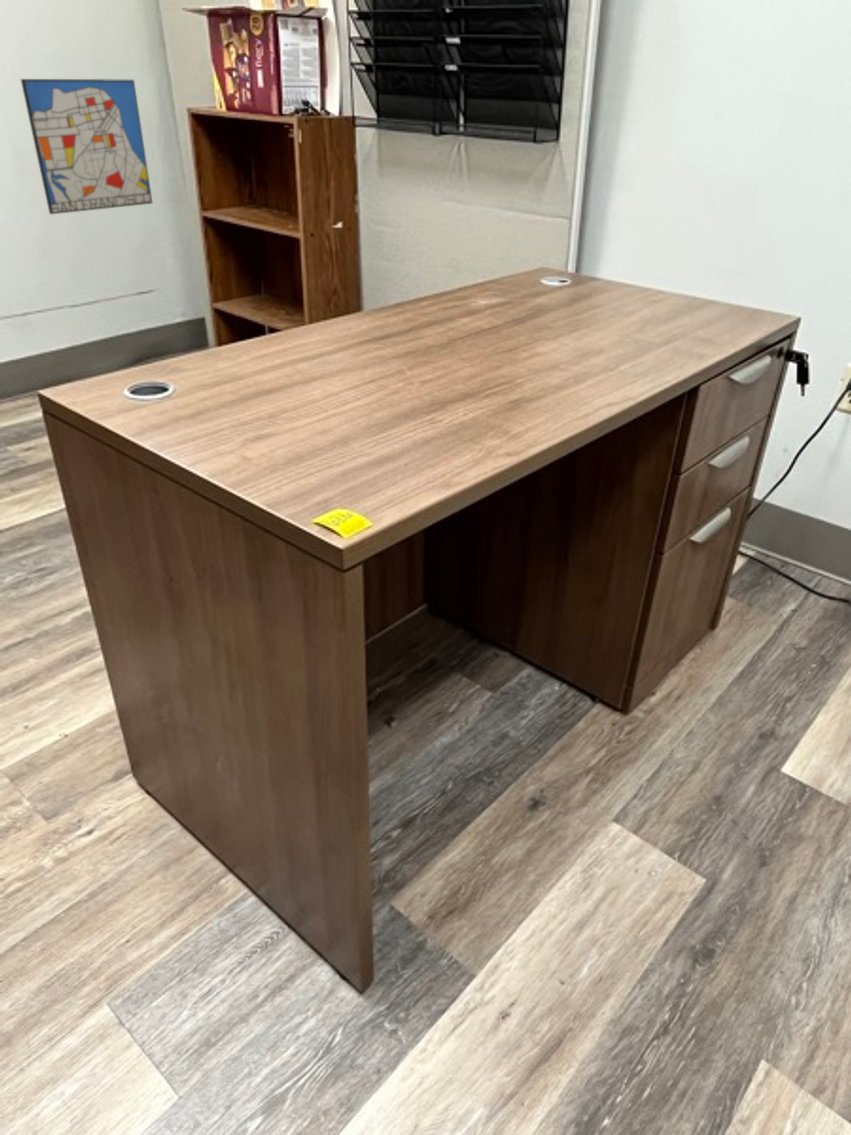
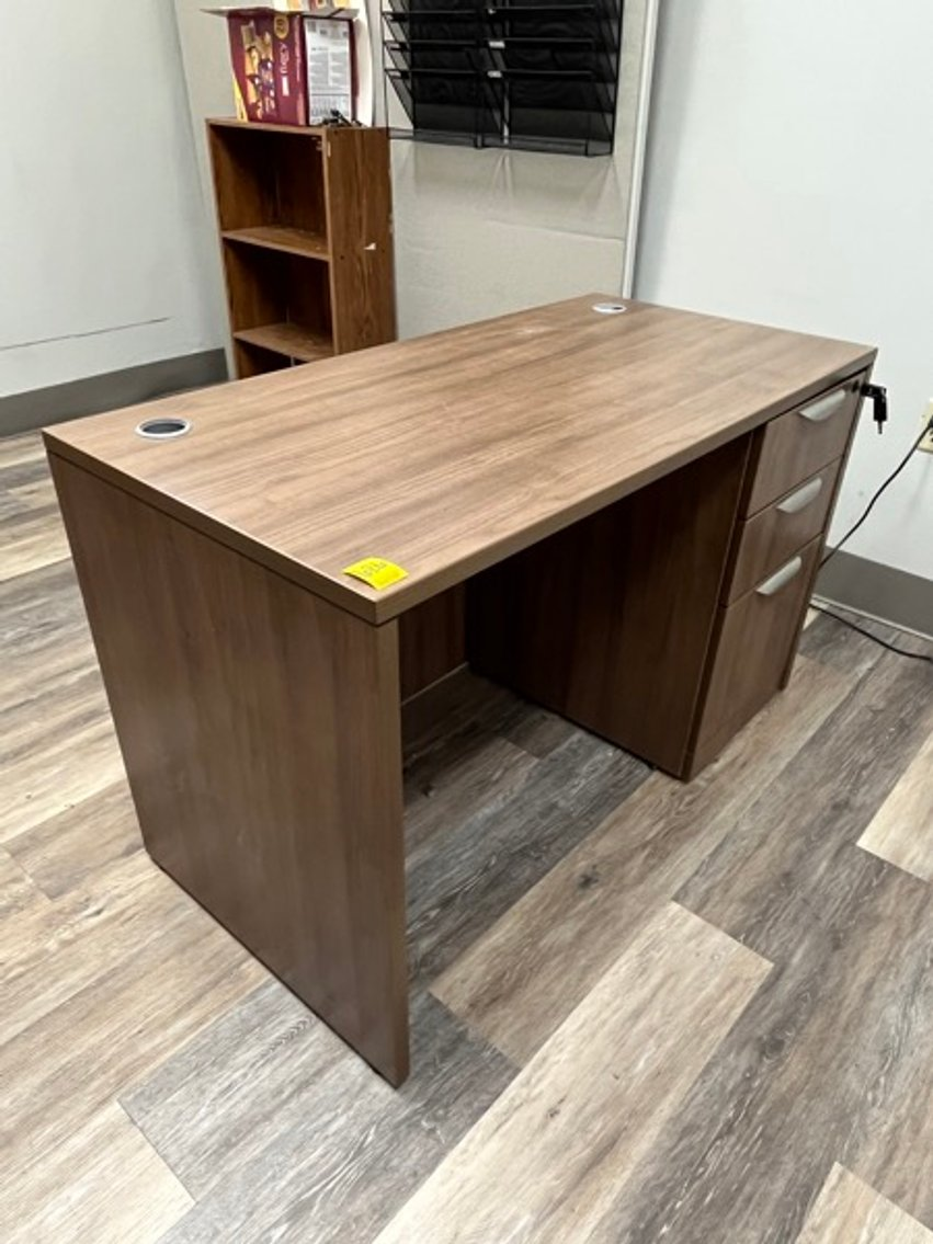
- wall art [20,78,153,215]
